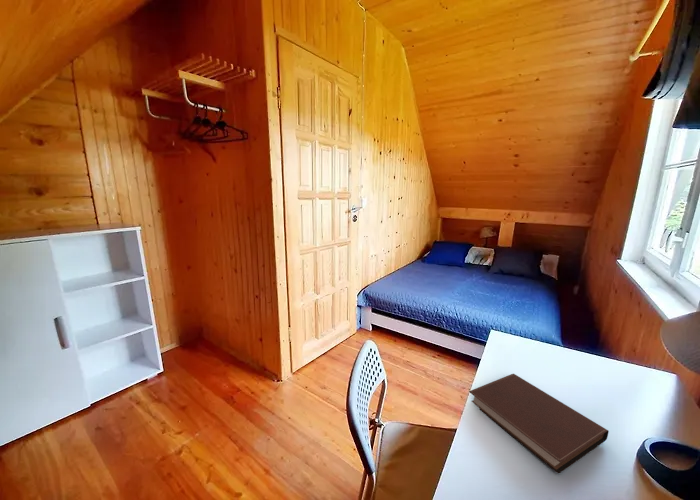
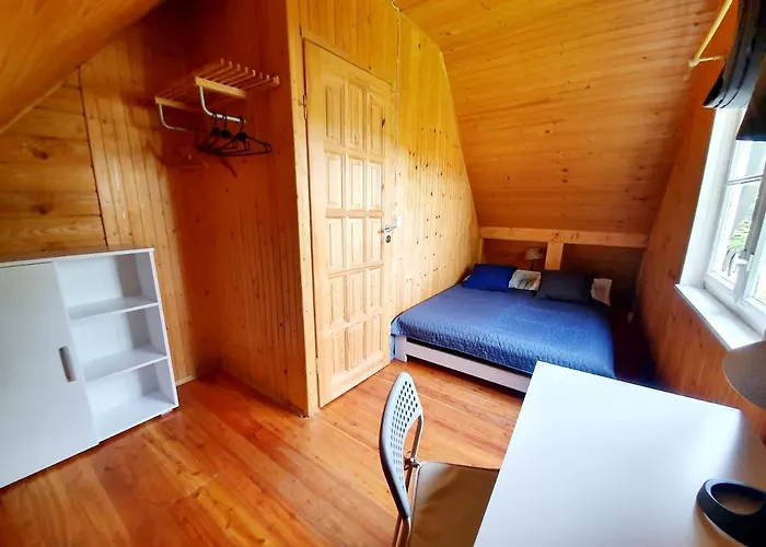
- notebook [468,373,610,475]
